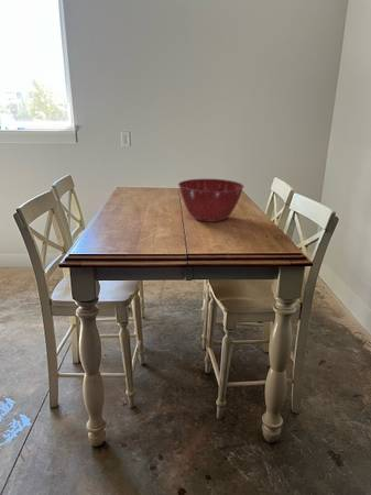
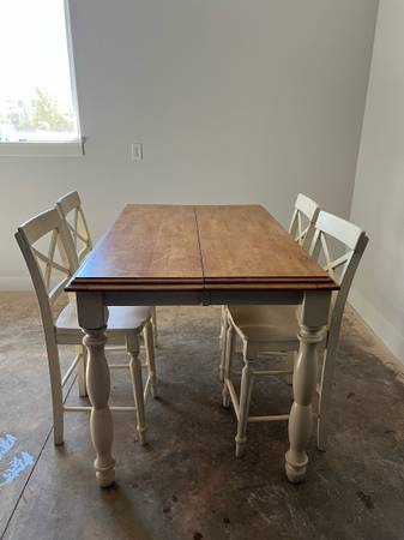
- mixing bowl [177,178,244,223]
